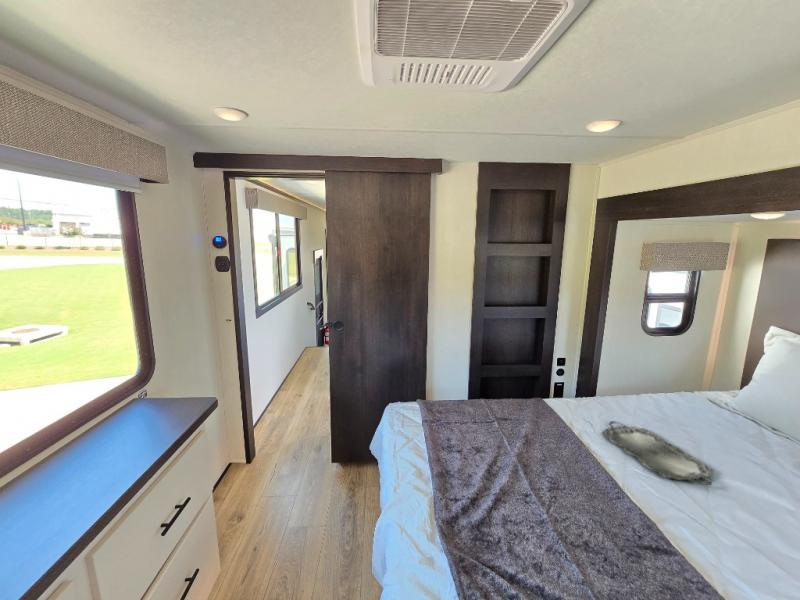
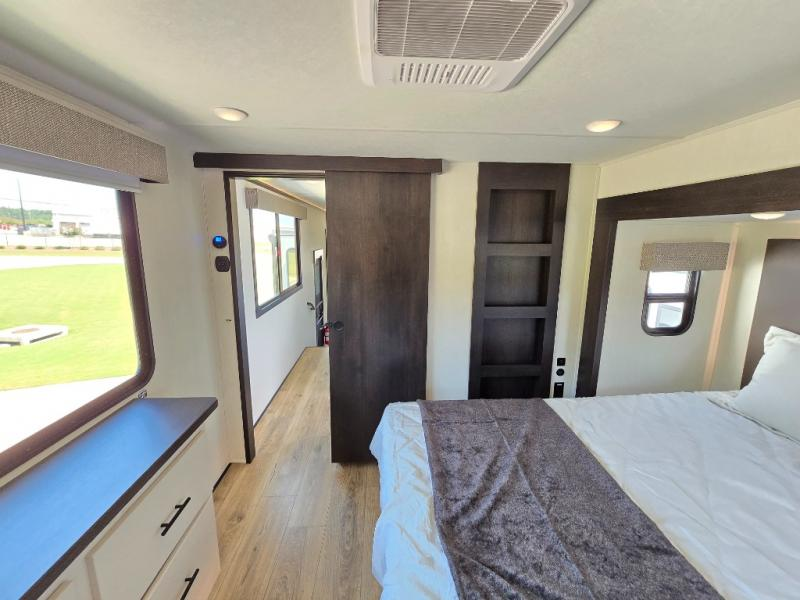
- serving tray [601,420,715,486]
